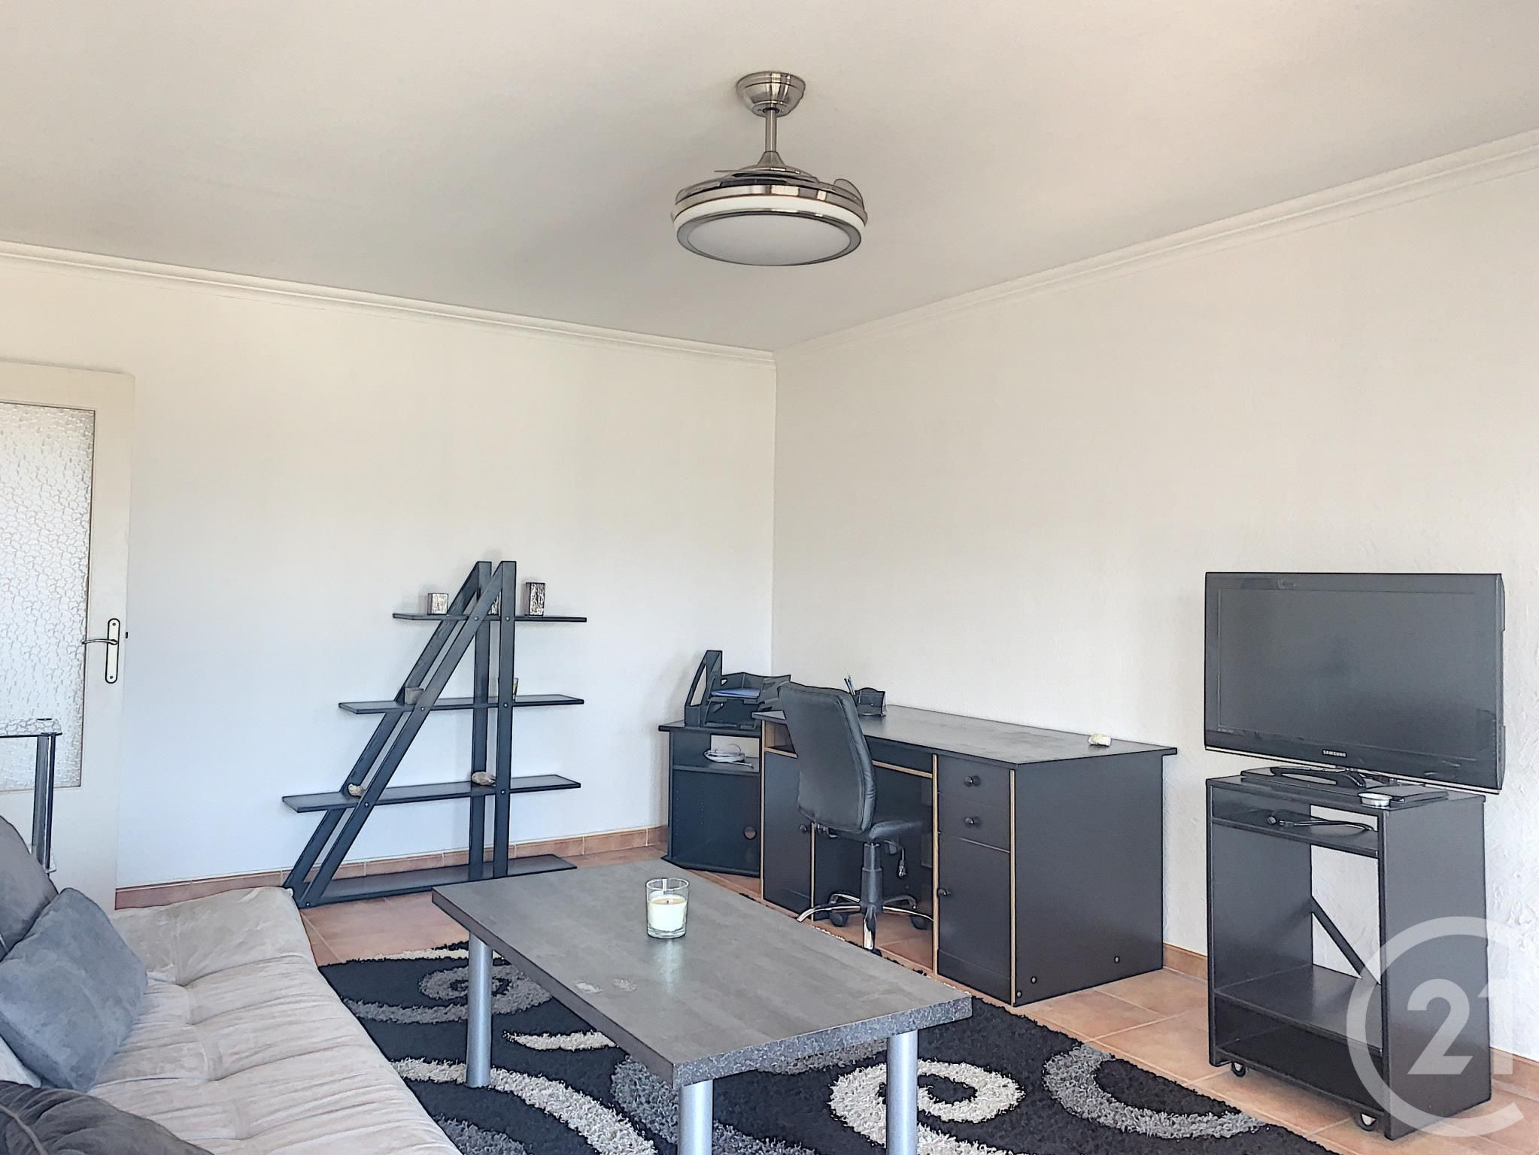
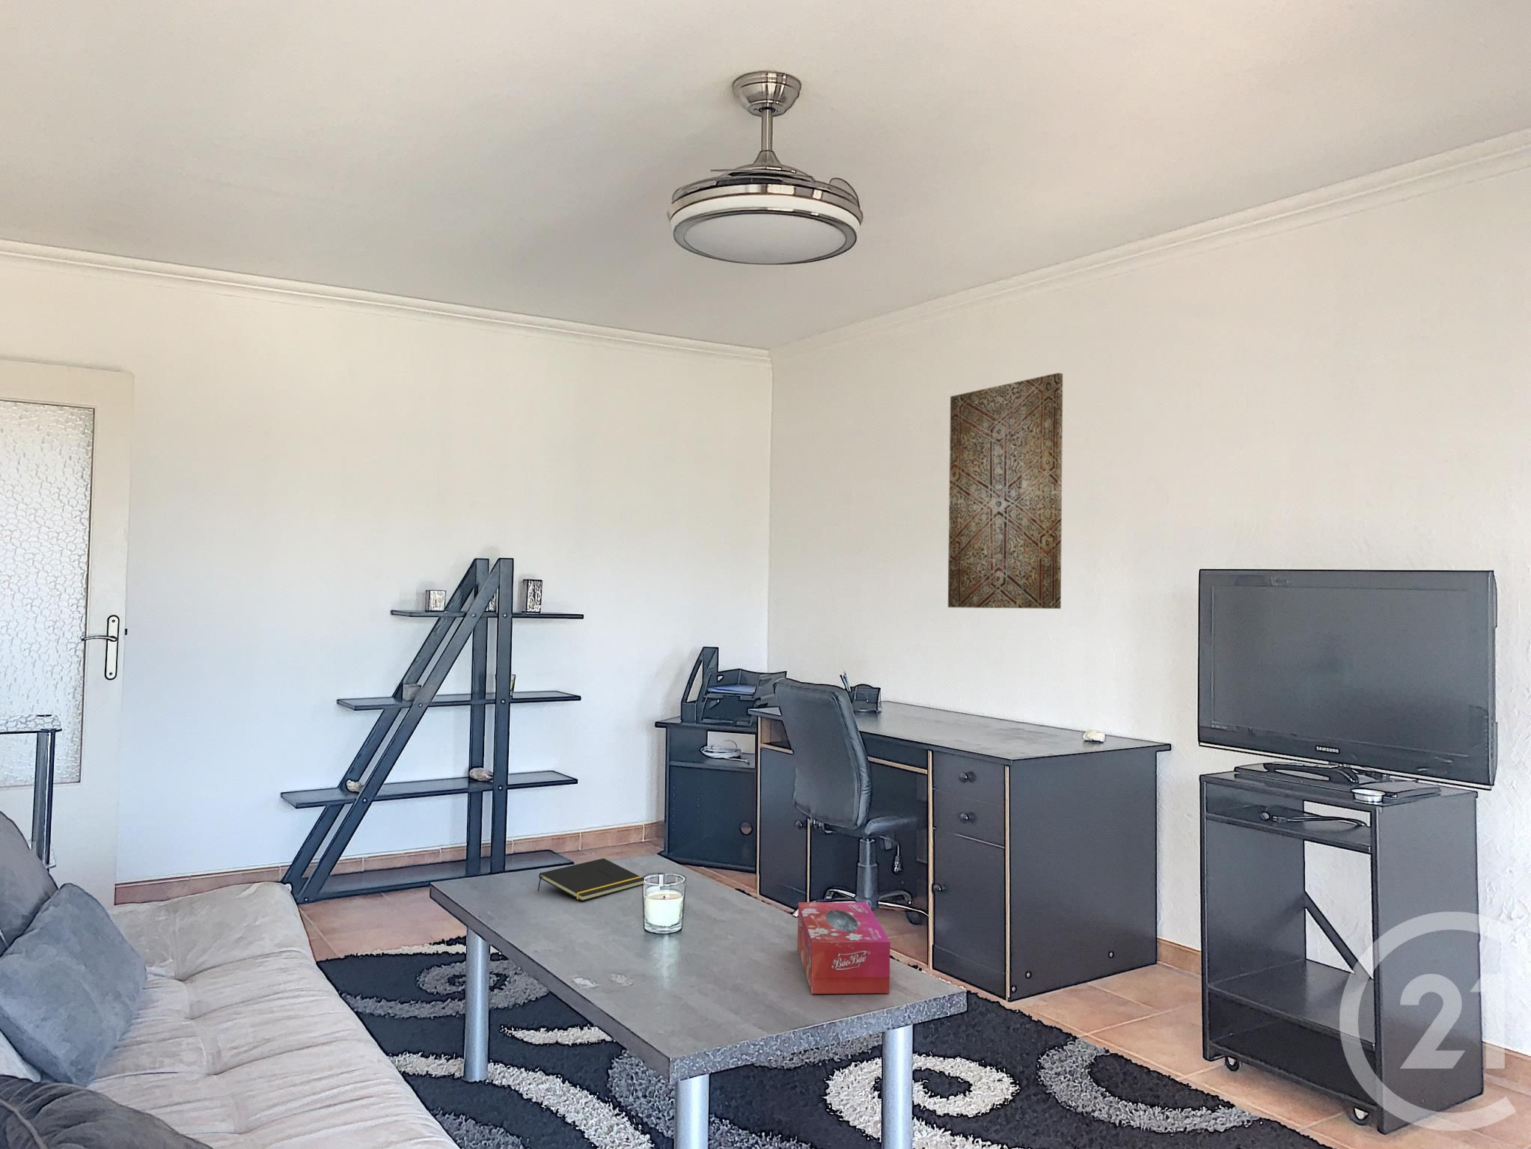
+ tissue box [797,902,890,995]
+ wall art [948,372,1064,610]
+ notepad [536,857,645,902]
